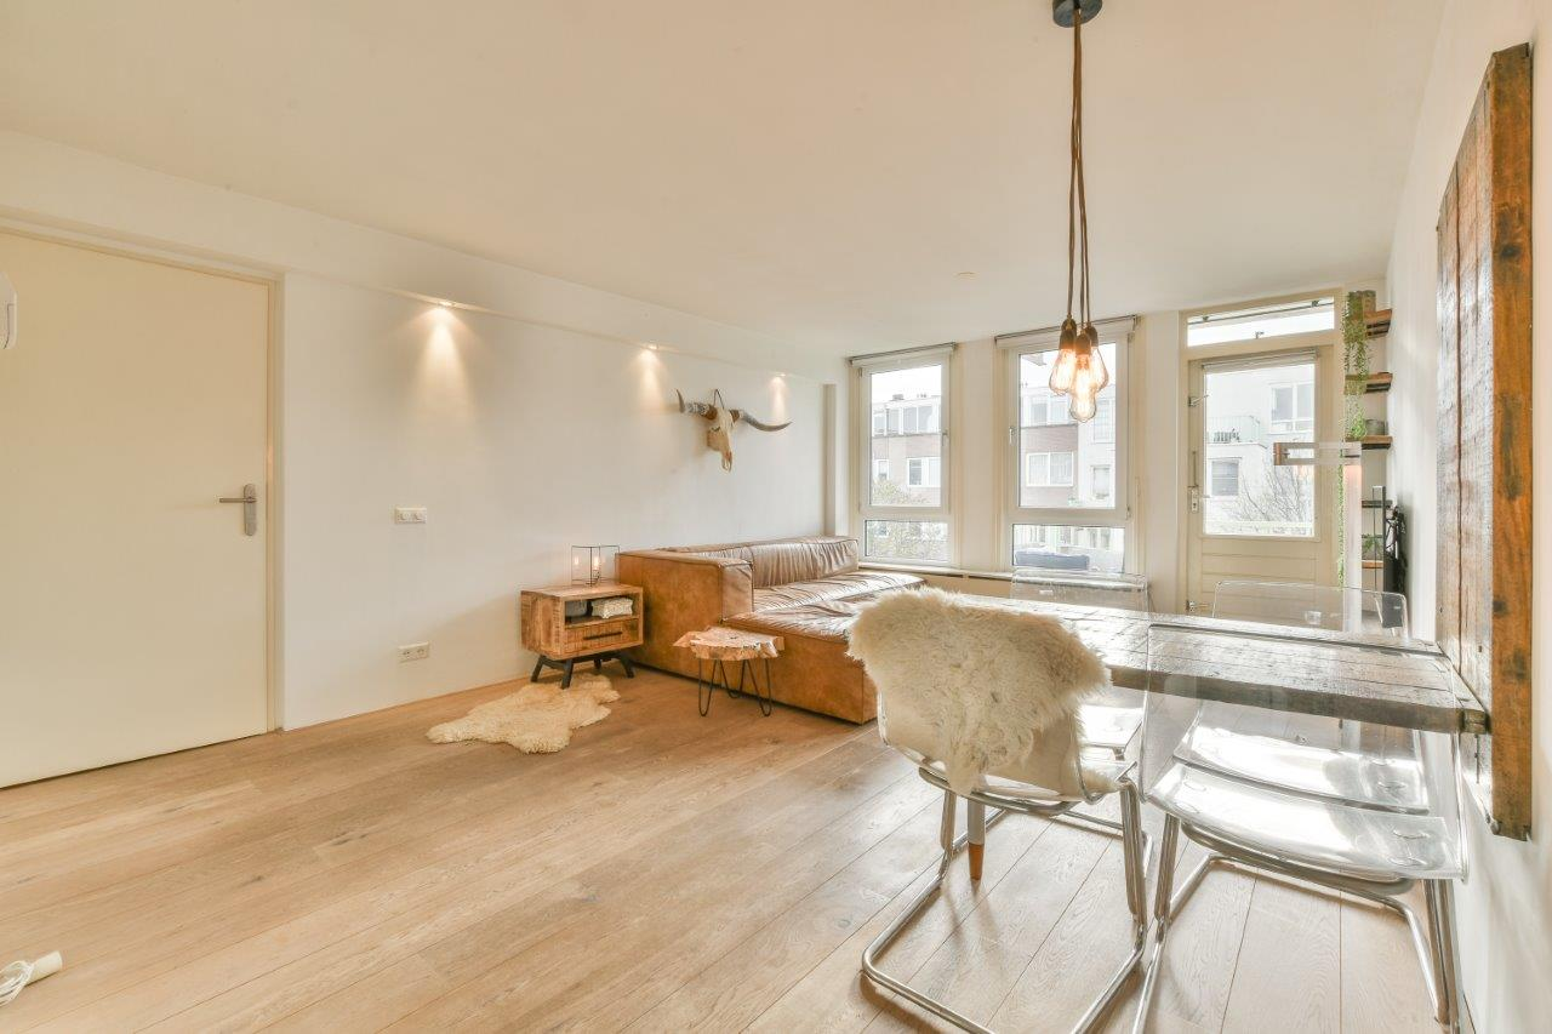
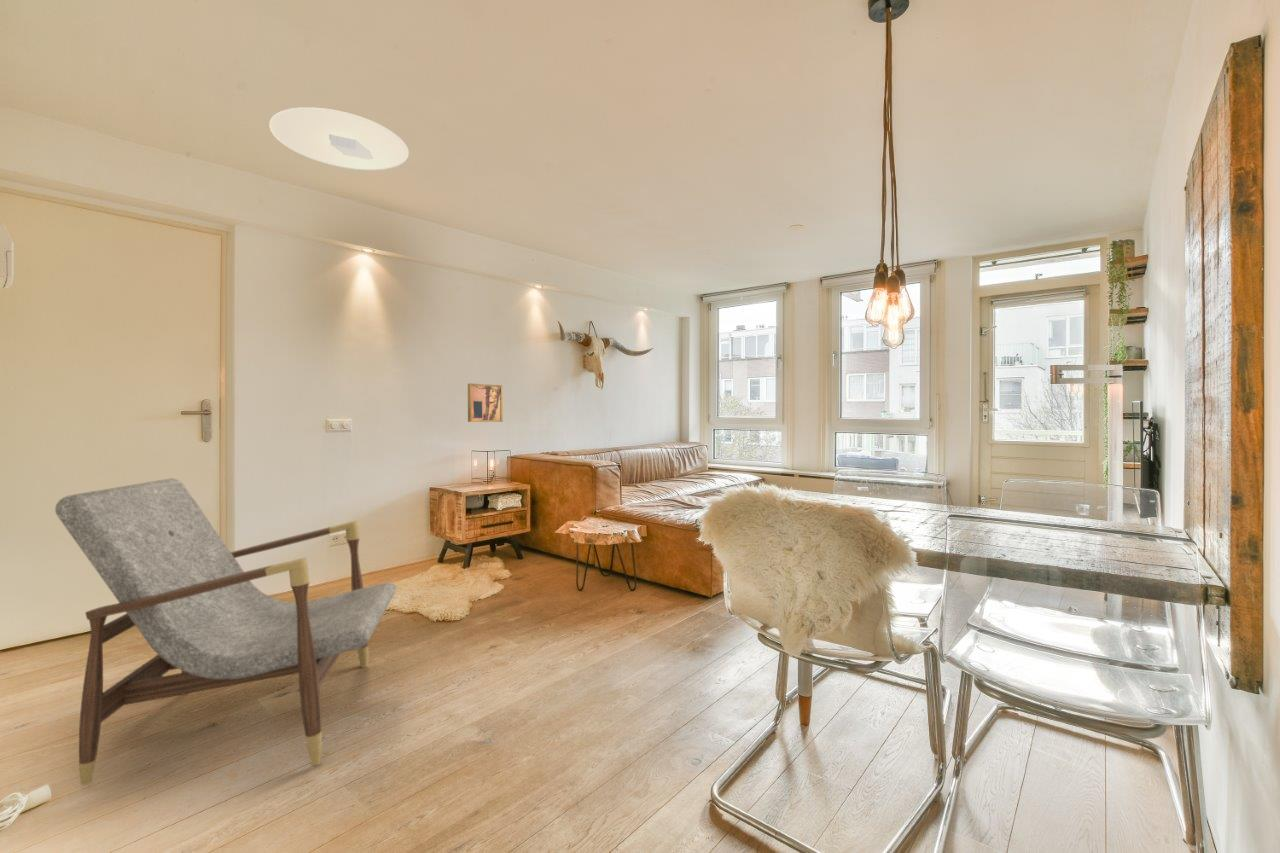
+ wall art [467,382,504,423]
+ armchair [54,477,397,786]
+ ceiling light [268,106,410,171]
